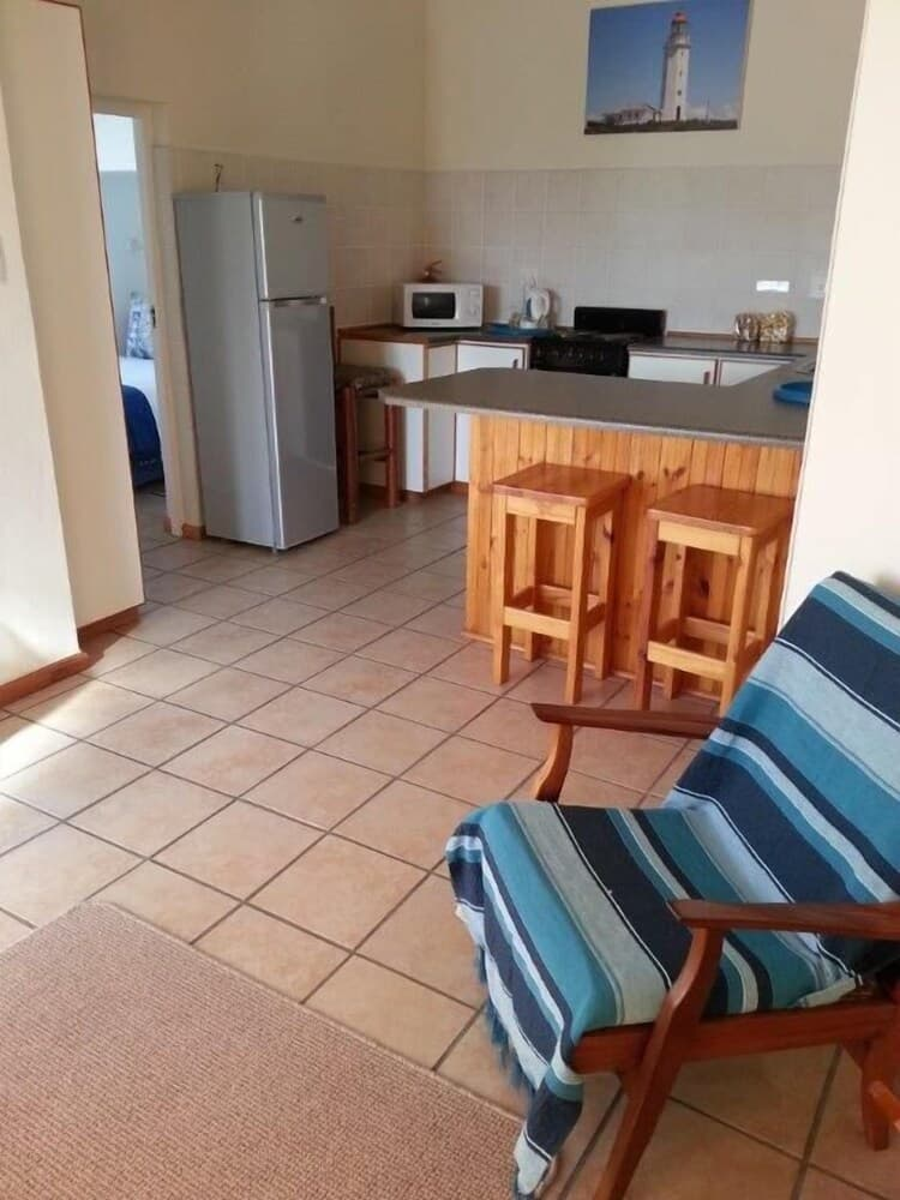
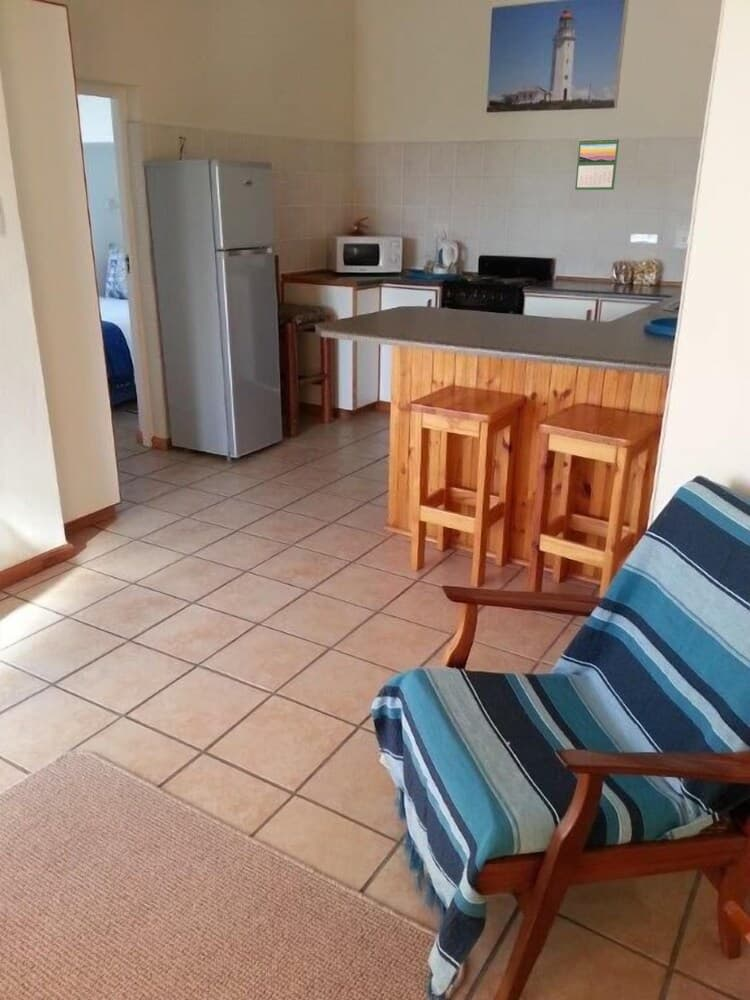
+ calendar [574,137,620,191]
